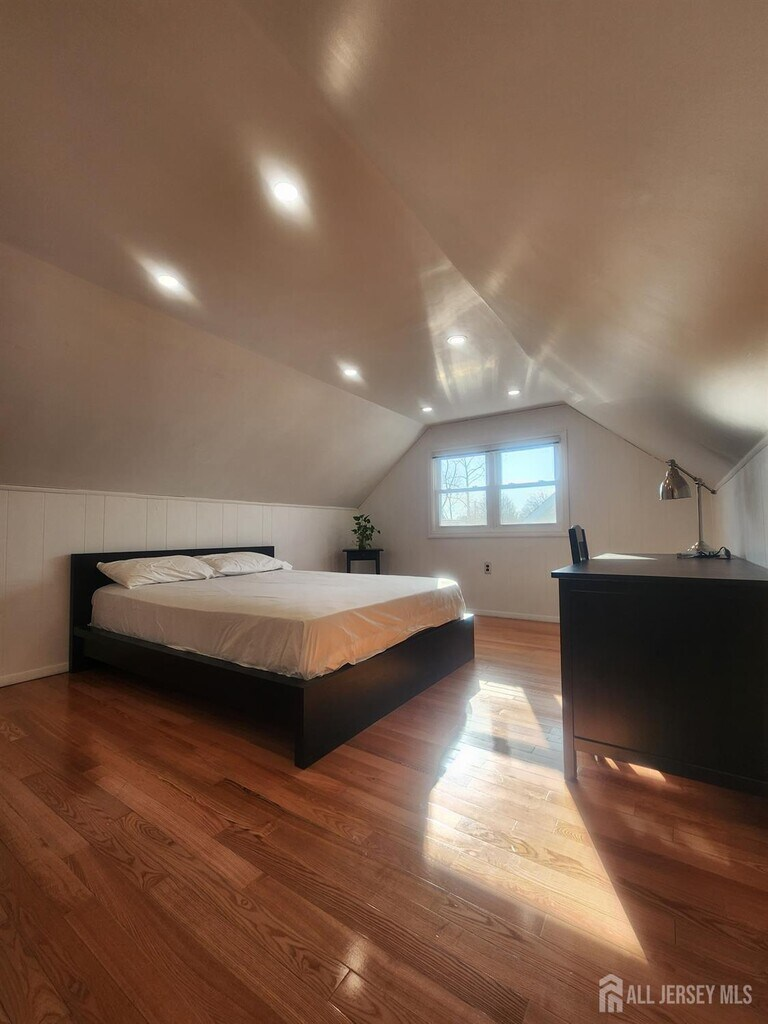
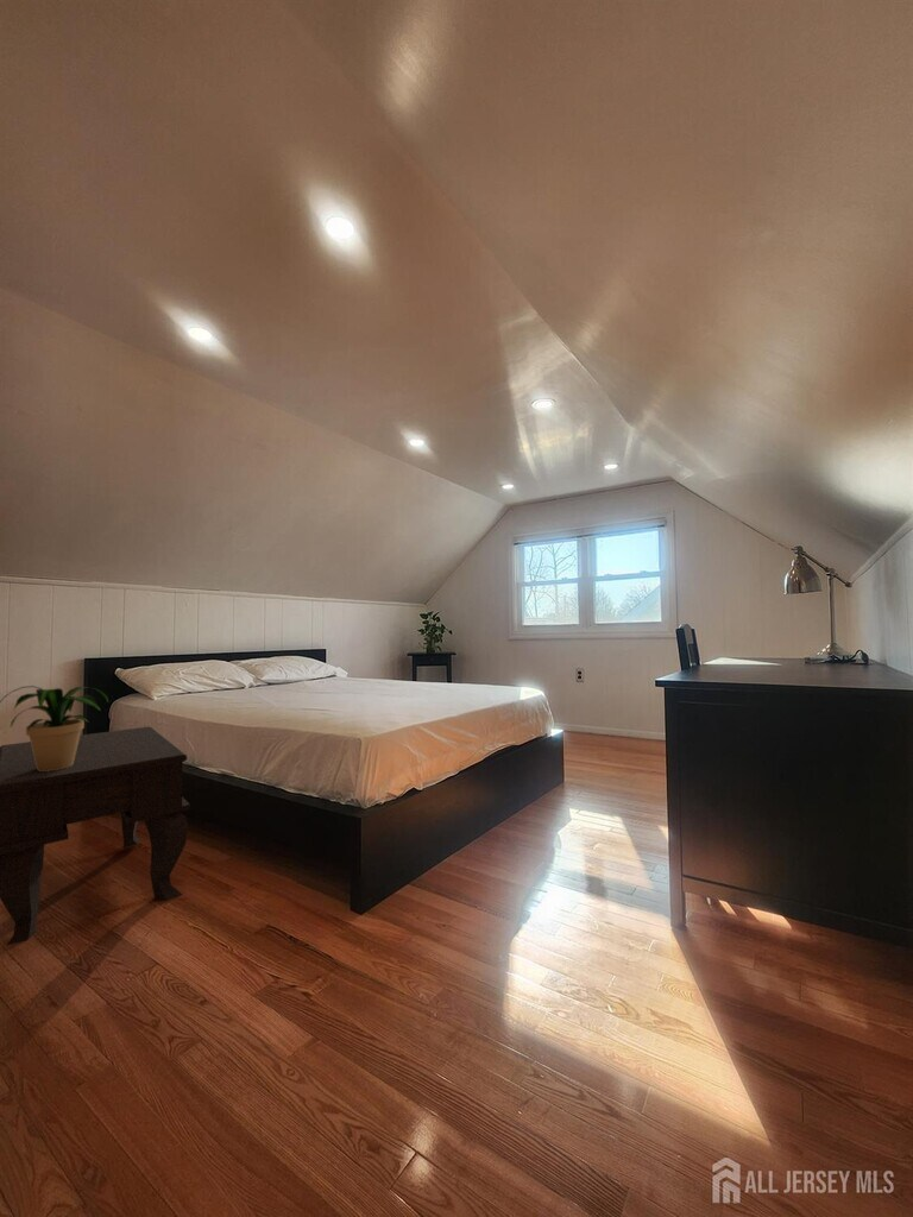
+ potted plant [0,685,109,771]
+ side table [0,726,191,946]
